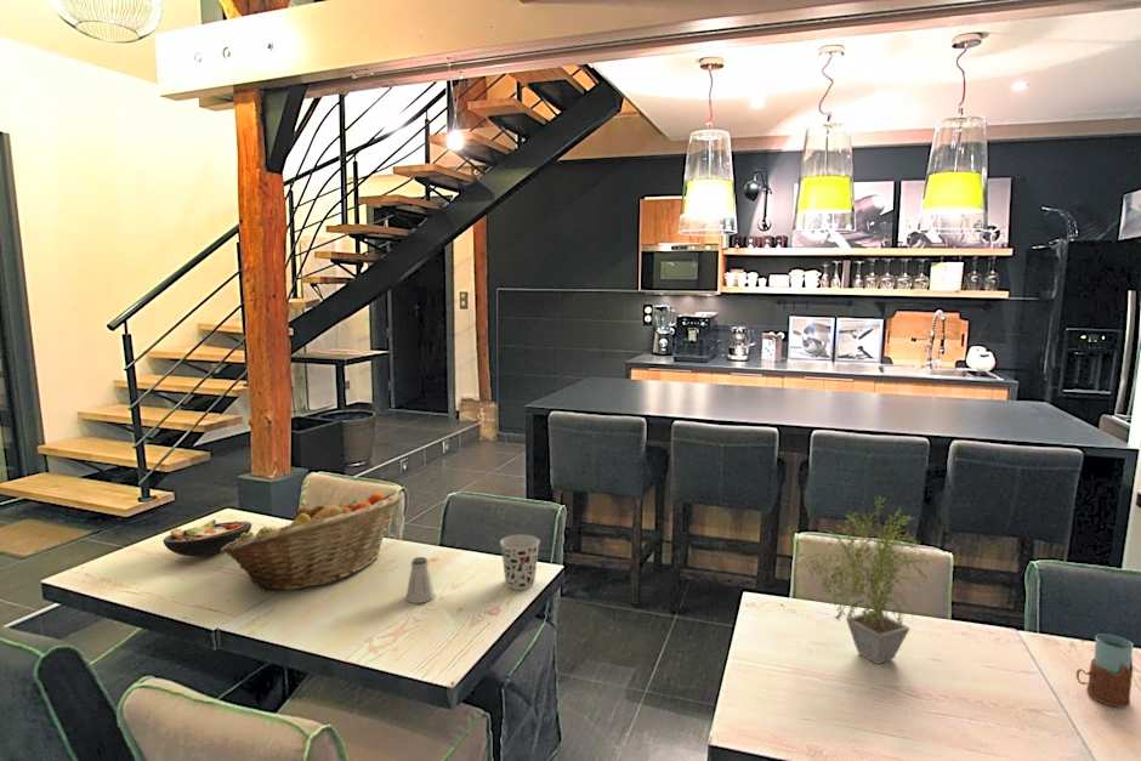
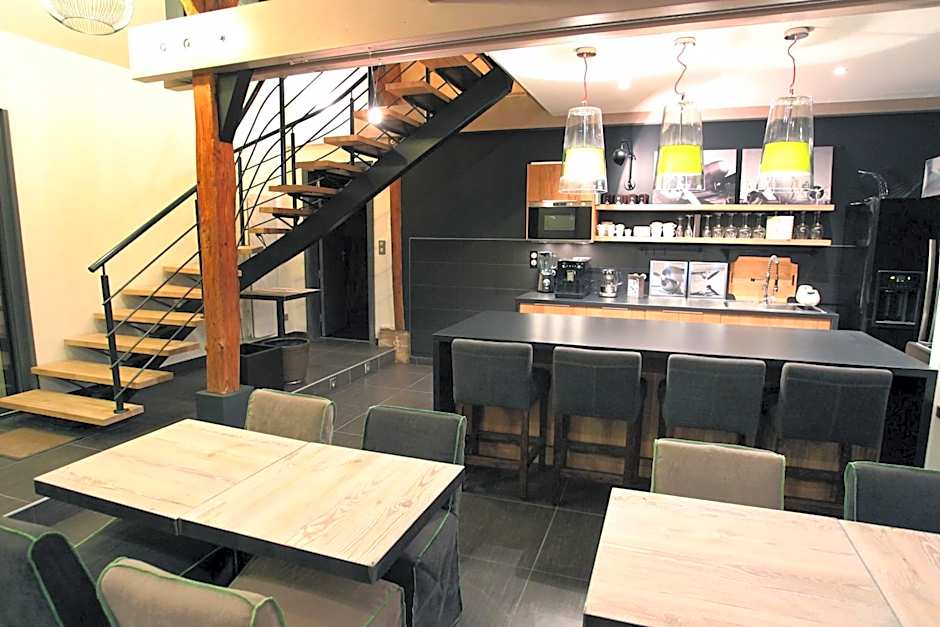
- cup [499,534,541,591]
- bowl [163,518,252,557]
- potted plant [796,495,943,665]
- drinking glass [1075,632,1135,709]
- saltshaker [405,556,436,604]
- fruit basket [221,492,404,592]
